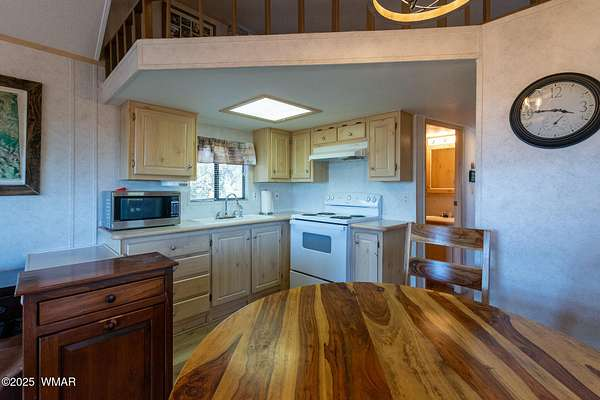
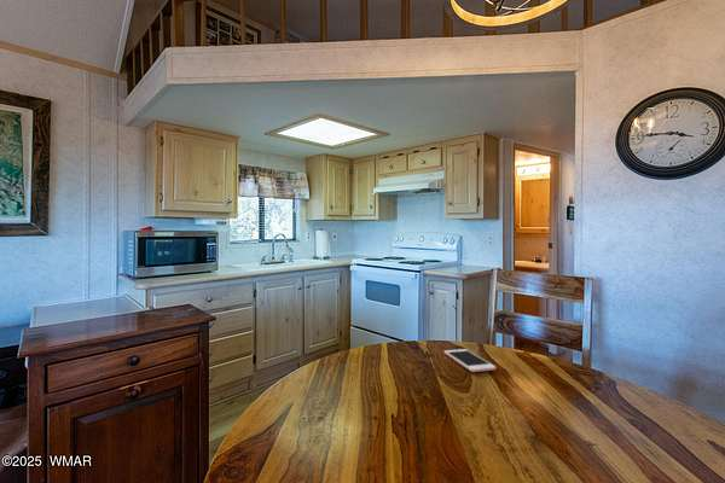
+ cell phone [443,348,497,373]
